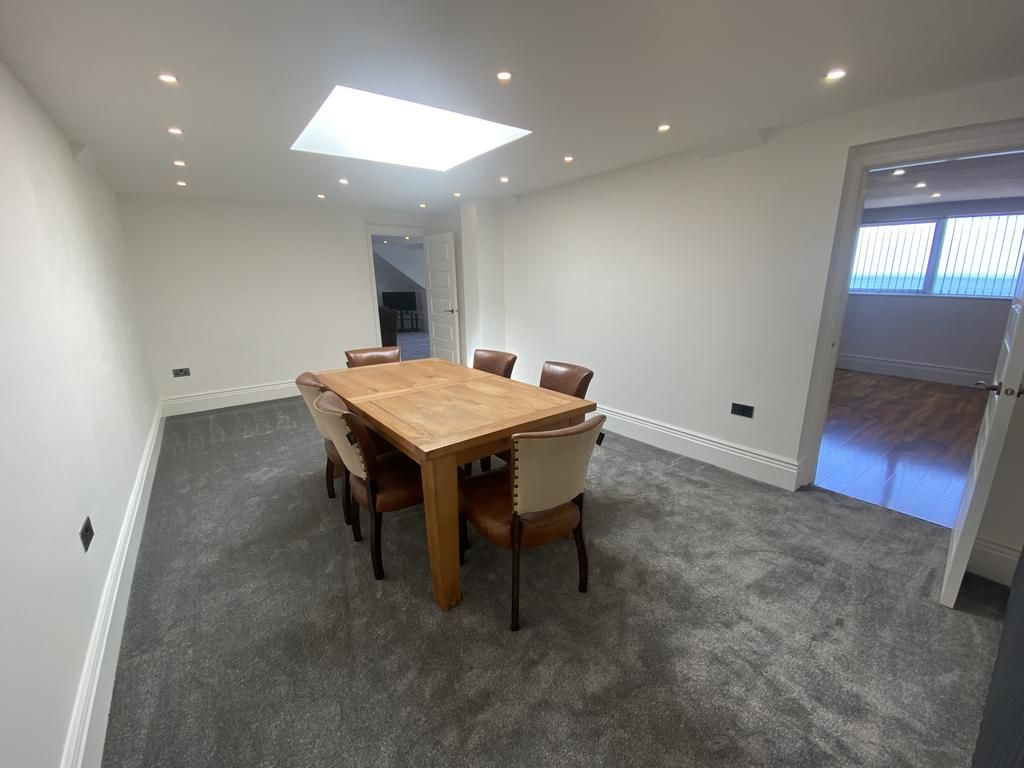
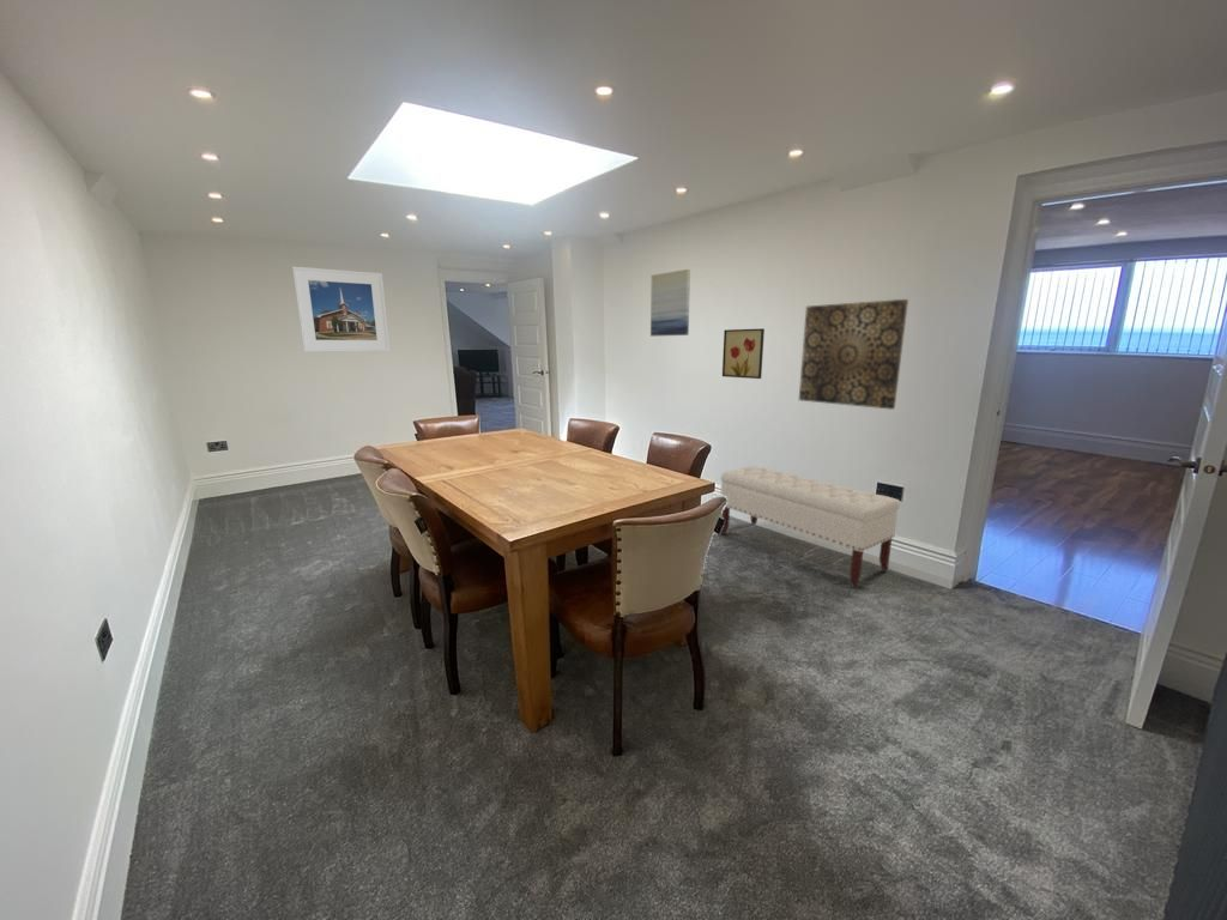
+ wall art [649,268,691,338]
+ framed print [291,265,391,353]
+ bench [719,465,901,588]
+ wall art [798,298,909,411]
+ wall art [721,327,766,380]
